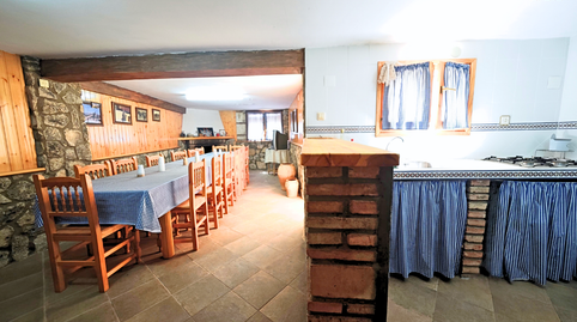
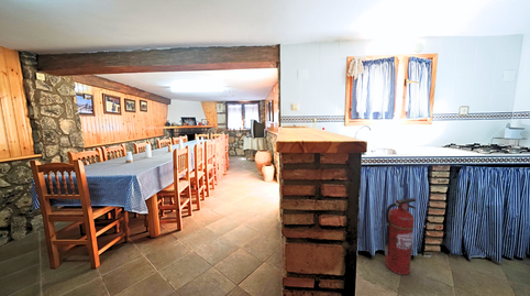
+ fire extinguisher [384,197,417,276]
